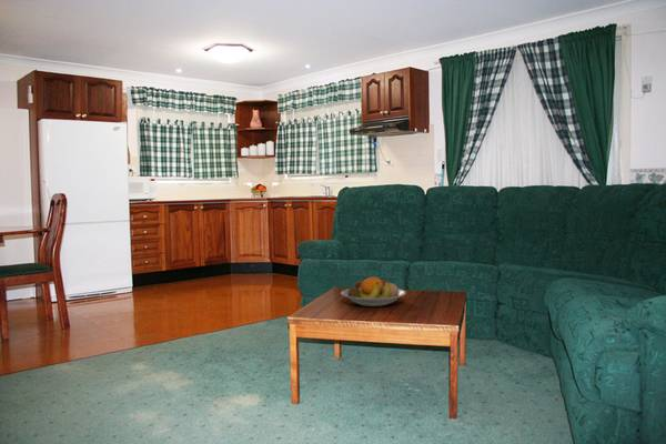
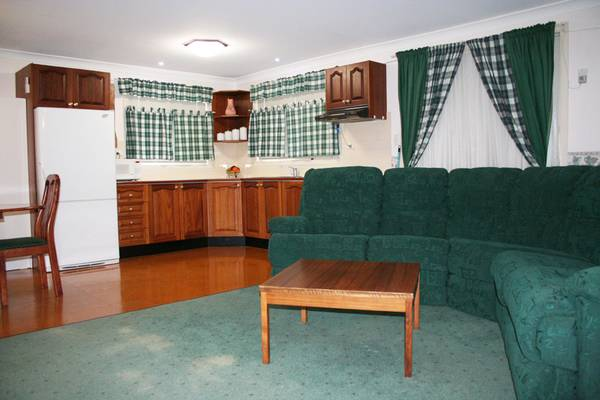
- fruit bowl [340,276,407,307]
